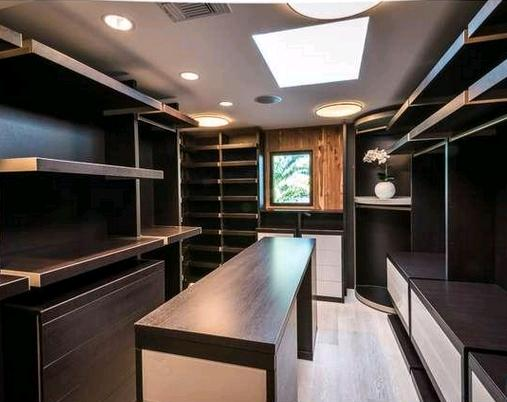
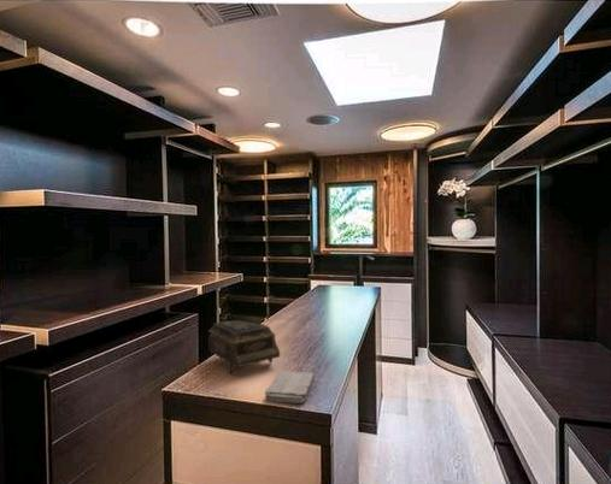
+ washcloth [264,370,316,405]
+ jewelry box [207,319,281,376]
